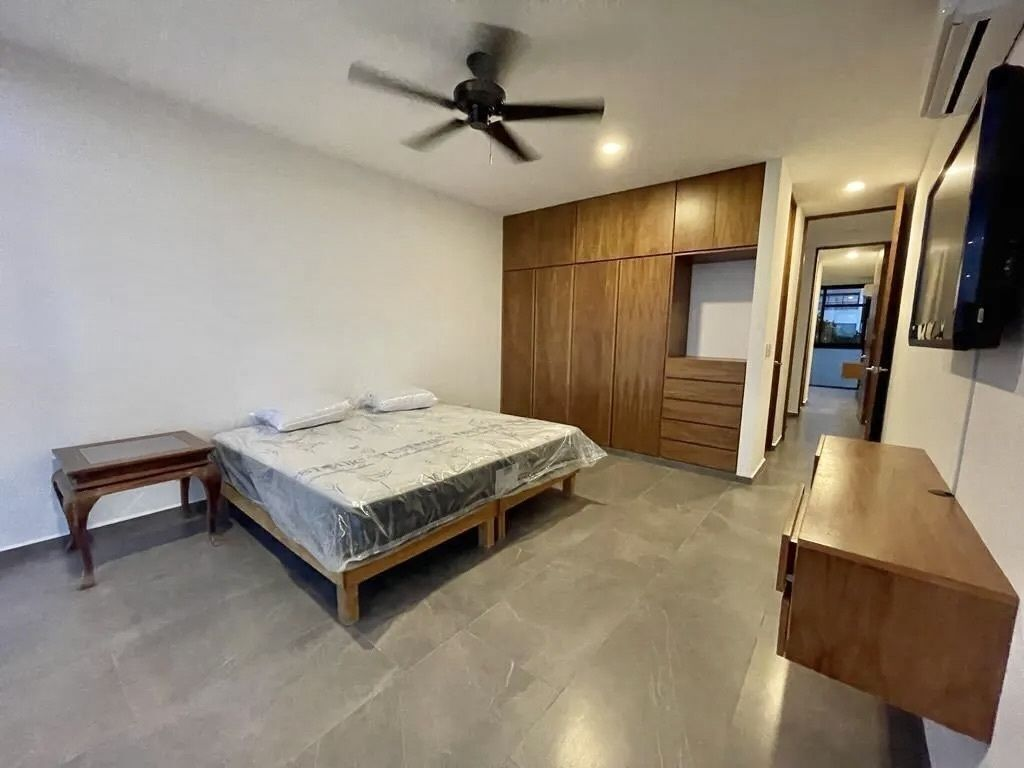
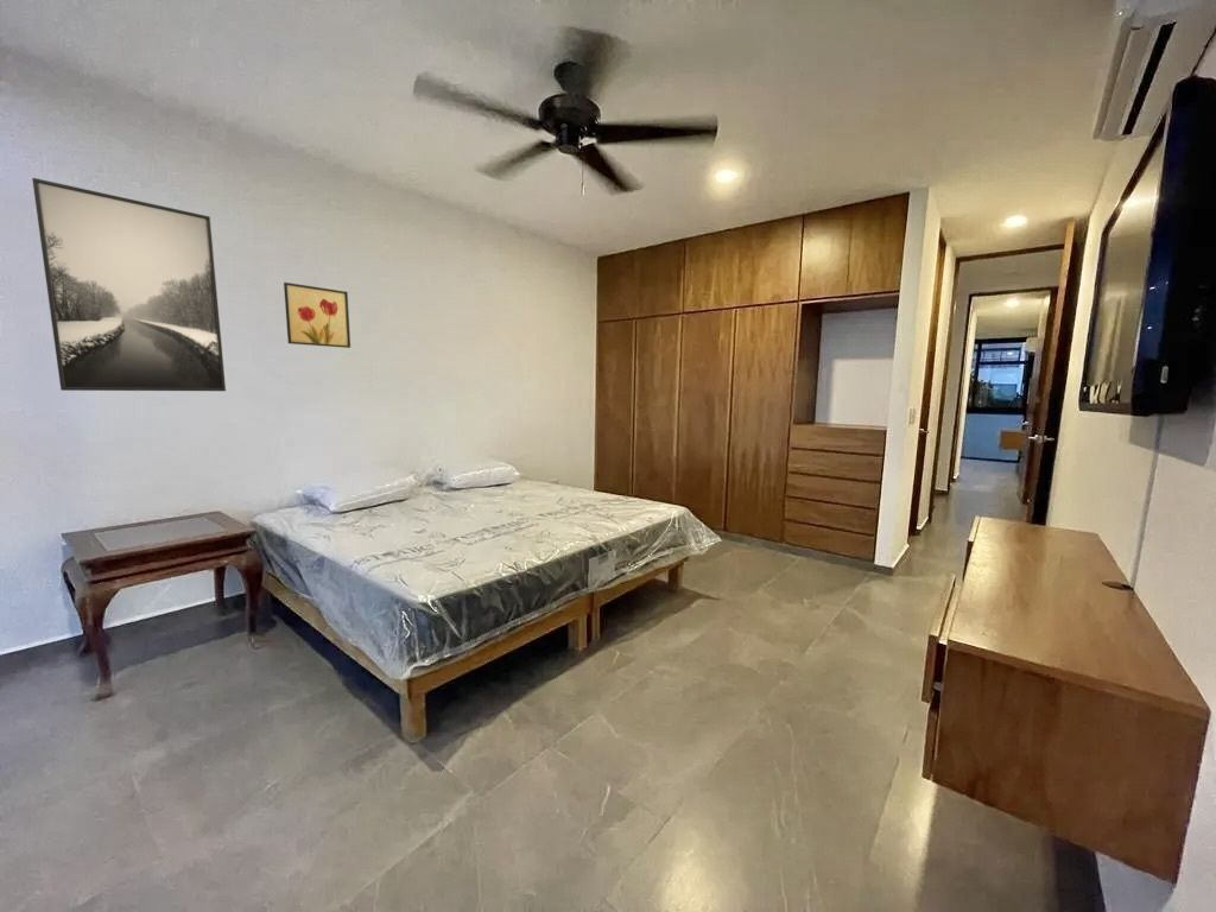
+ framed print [31,177,227,392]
+ wall art [283,281,352,349]
